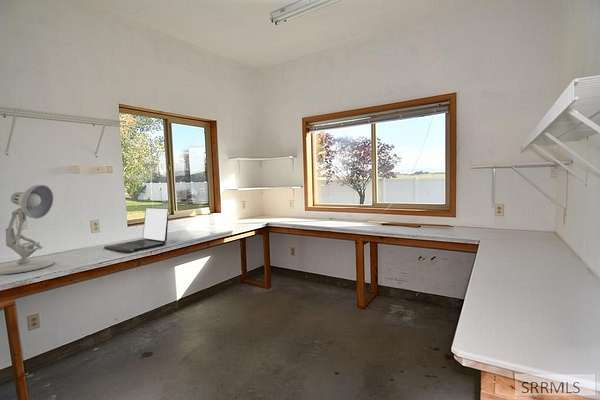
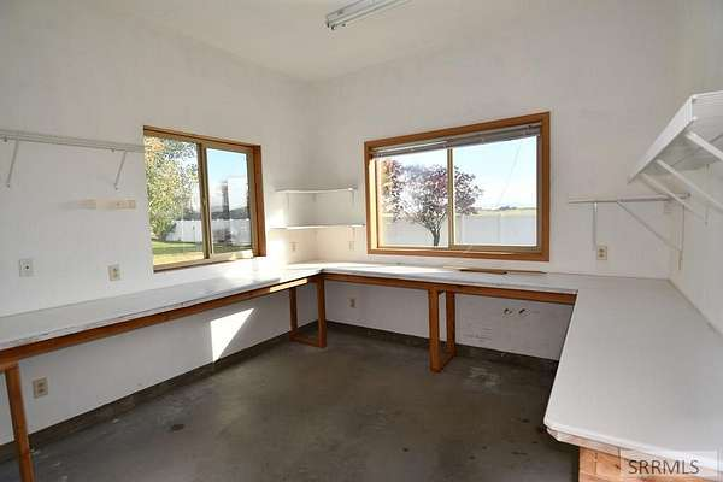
- desk lamp [0,184,55,276]
- laptop [103,207,170,253]
